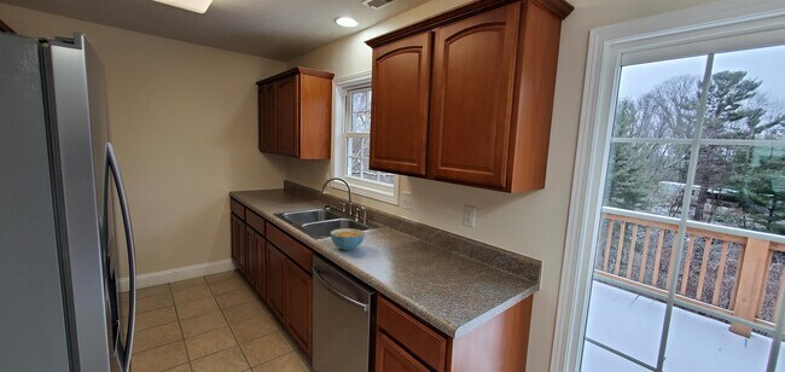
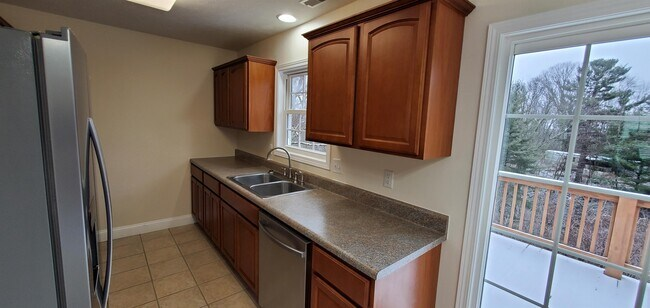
- cereal bowl [330,227,366,251]
